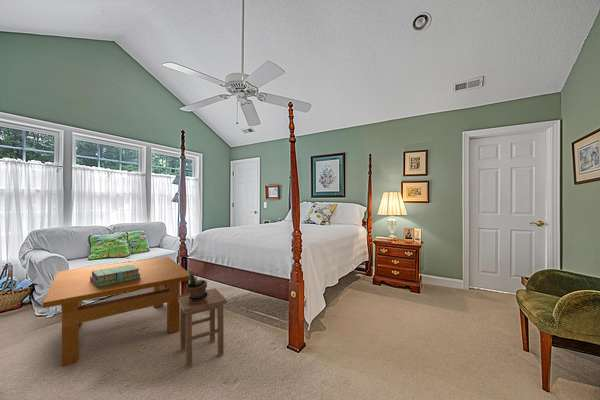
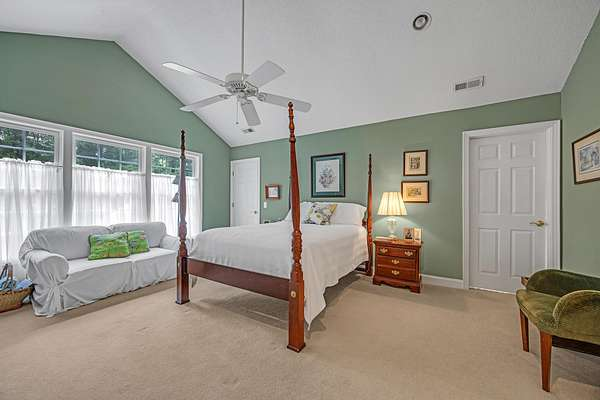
- stool [177,287,228,369]
- table [42,256,190,367]
- stack of books [90,264,141,287]
- potted plant [185,268,208,304]
